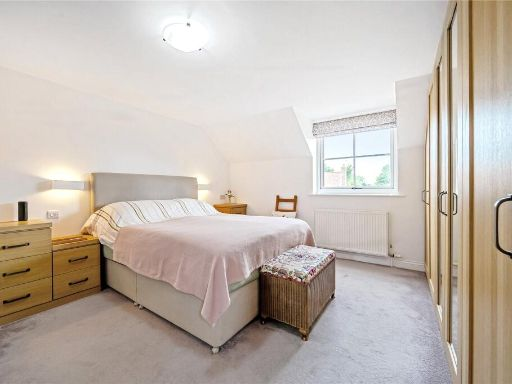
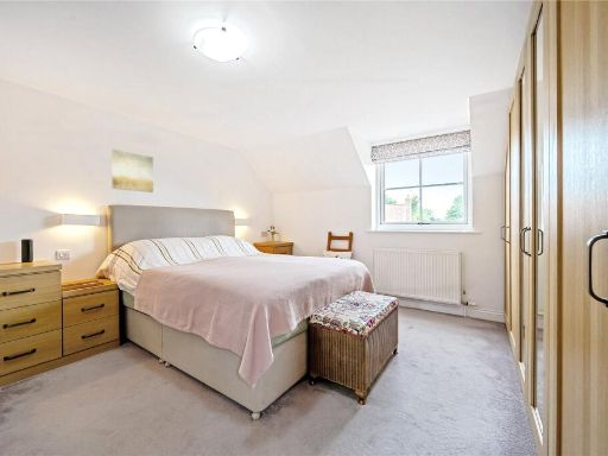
+ wall art [110,148,154,194]
